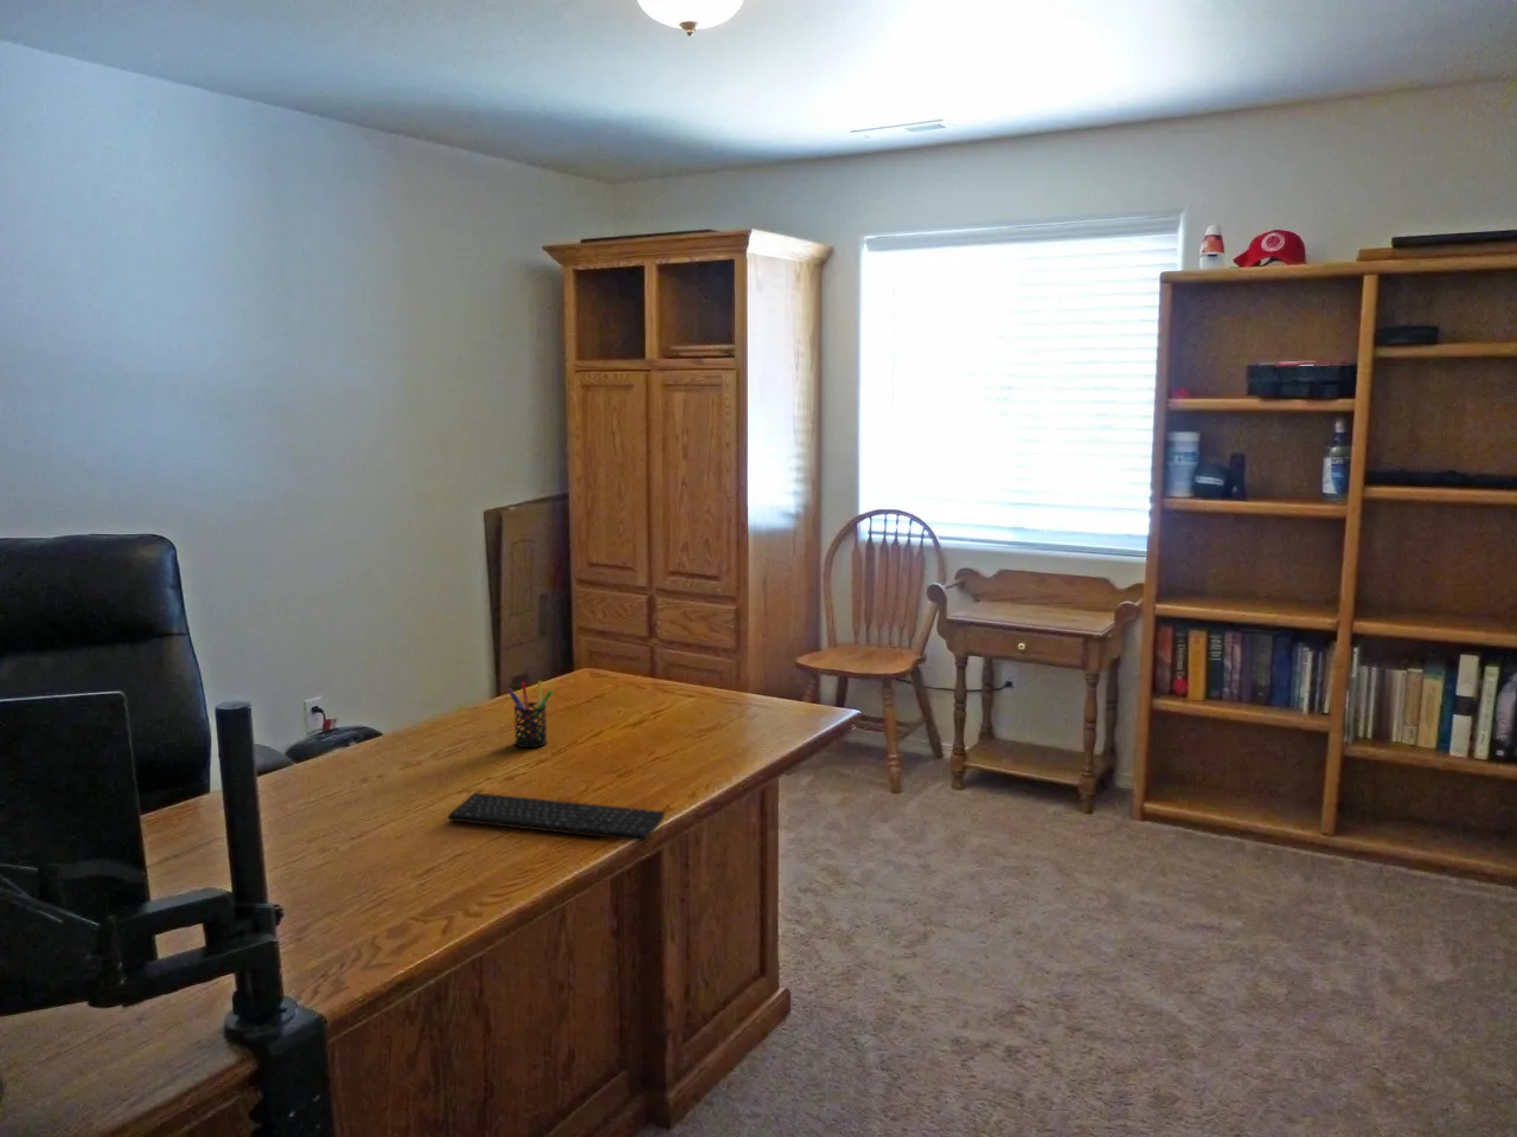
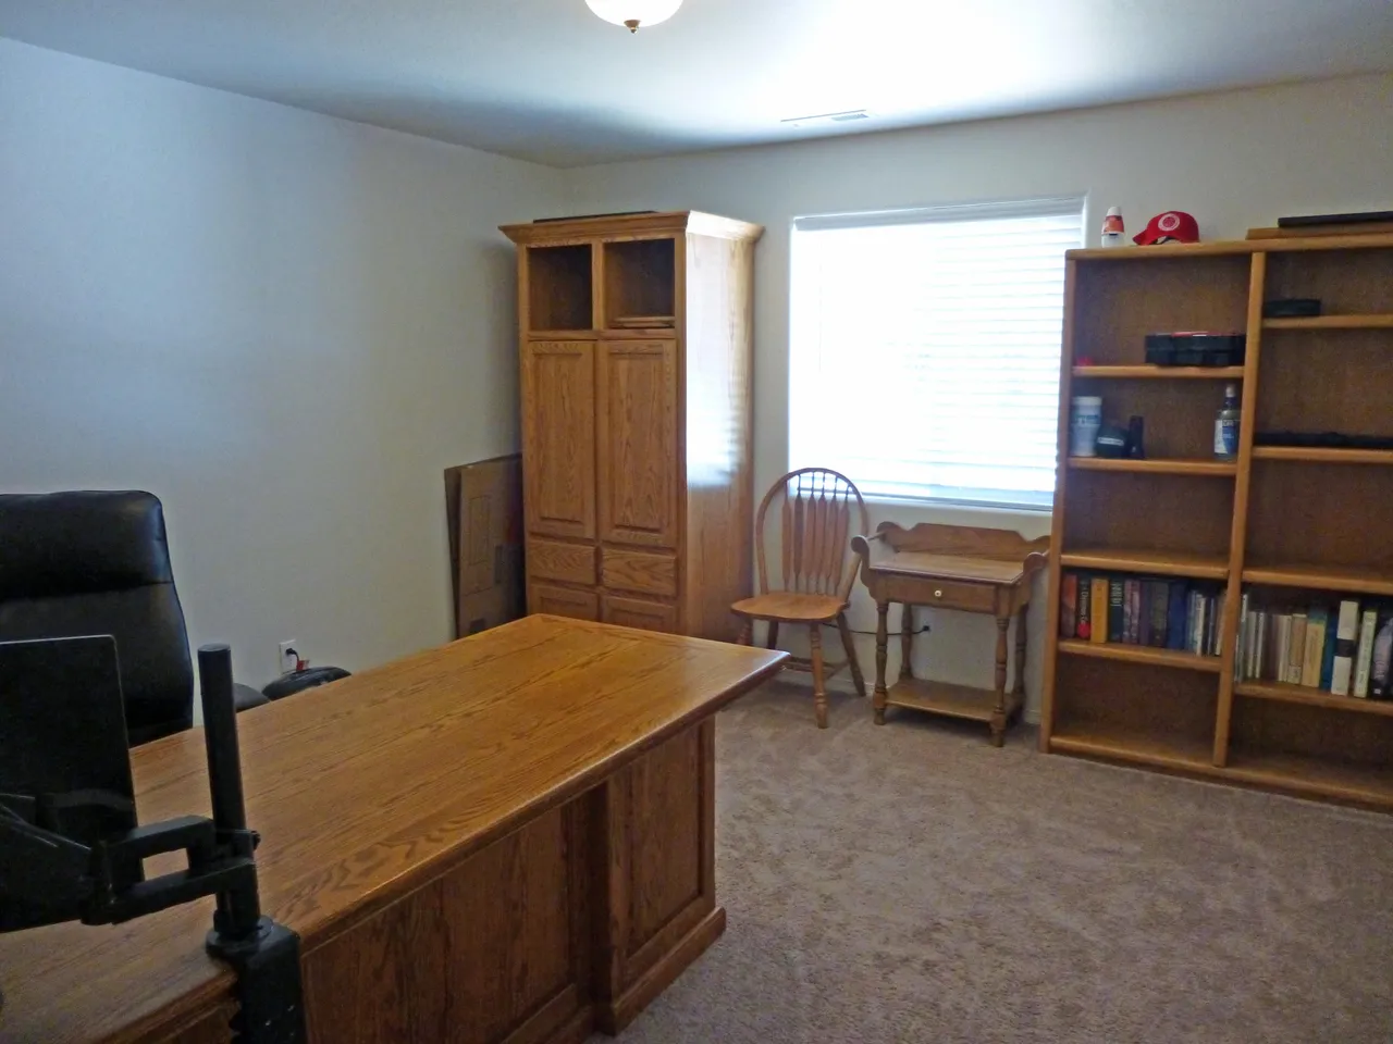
- pen holder [506,680,554,749]
- keyboard [447,791,667,843]
